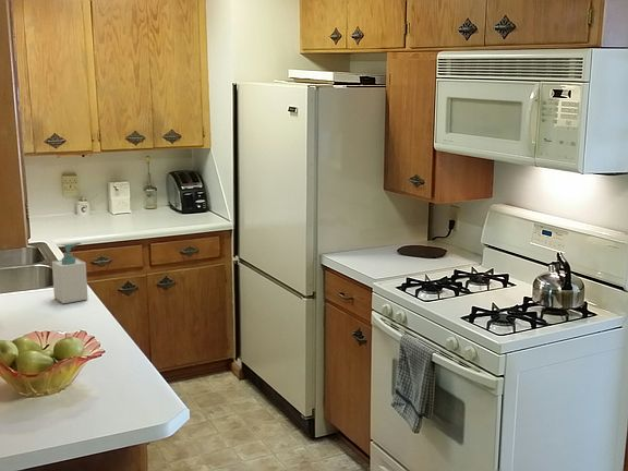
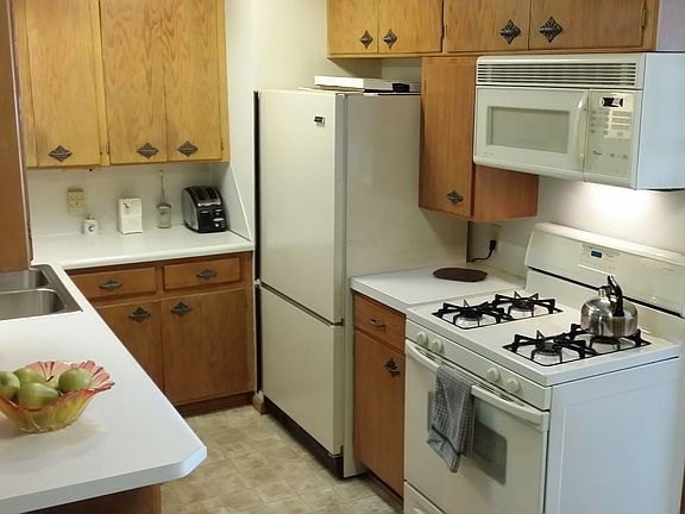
- soap bottle [51,241,89,304]
